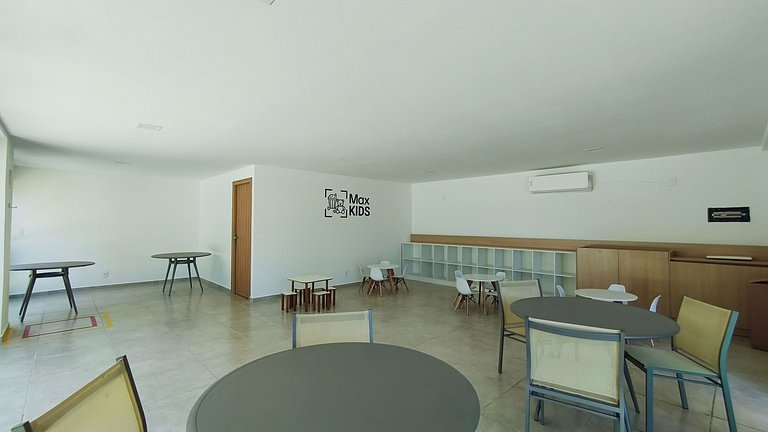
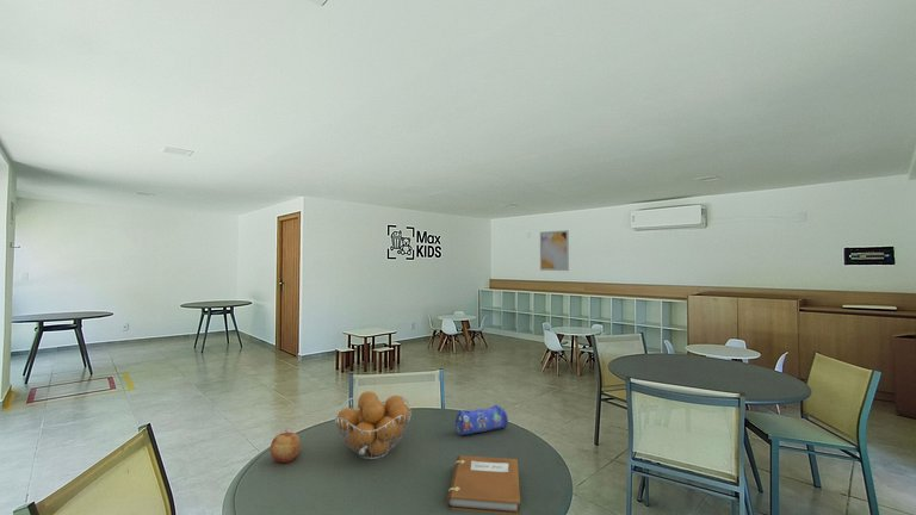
+ fruit basket [334,390,413,460]
+ pencil case [454,404,509,436]
+ notebook [445,454,521,515]
+ apple [270,429,302,464]
+ wall art [539,229,570,272]
